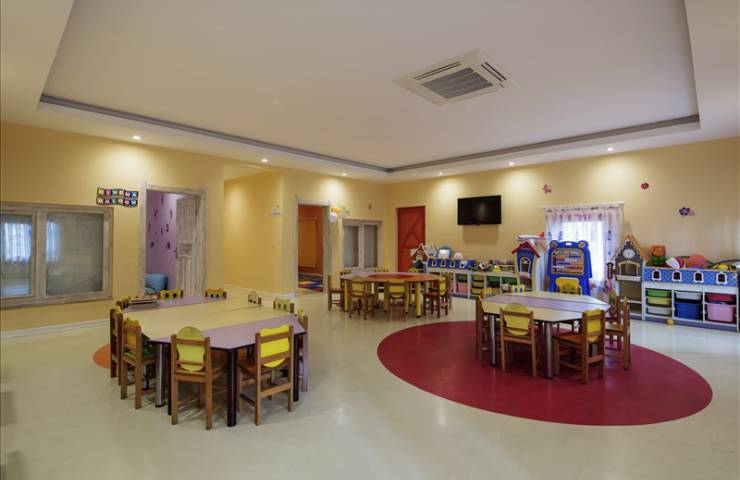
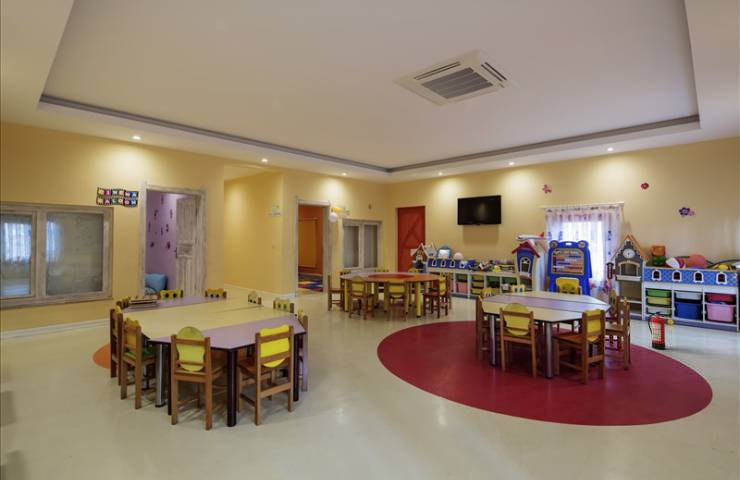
+ fire extinguisher [647,310,666,351]
